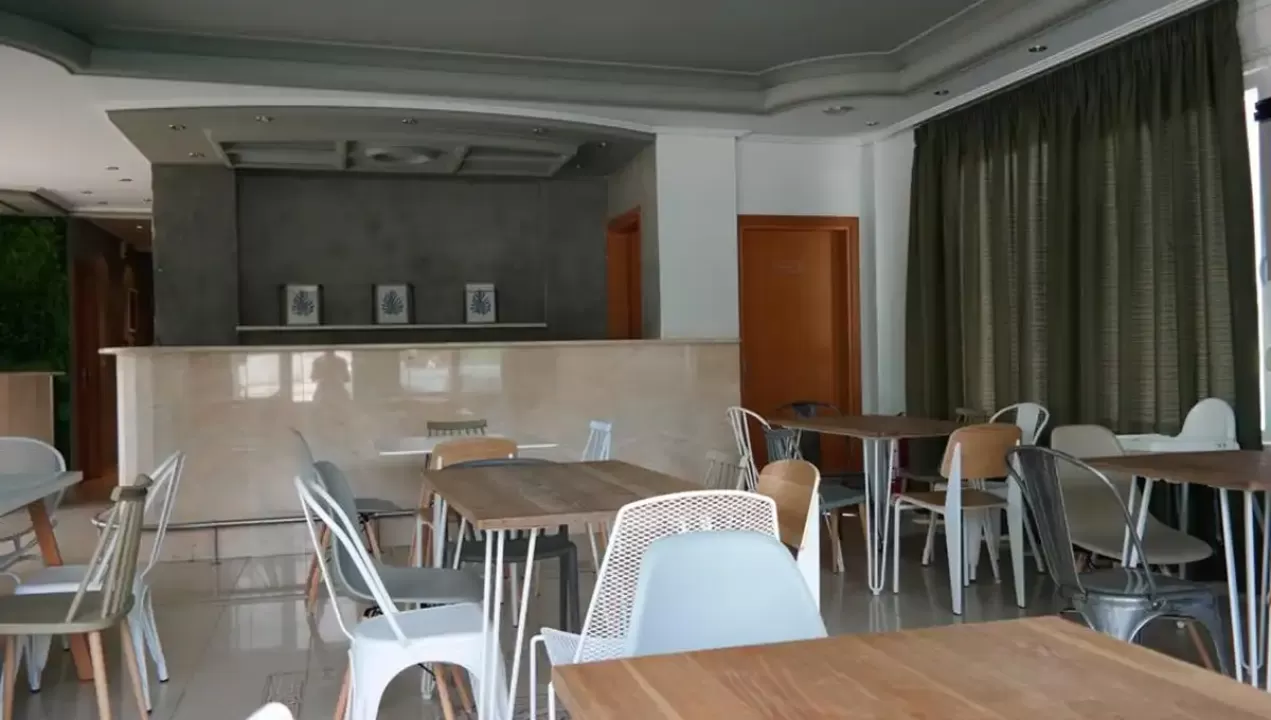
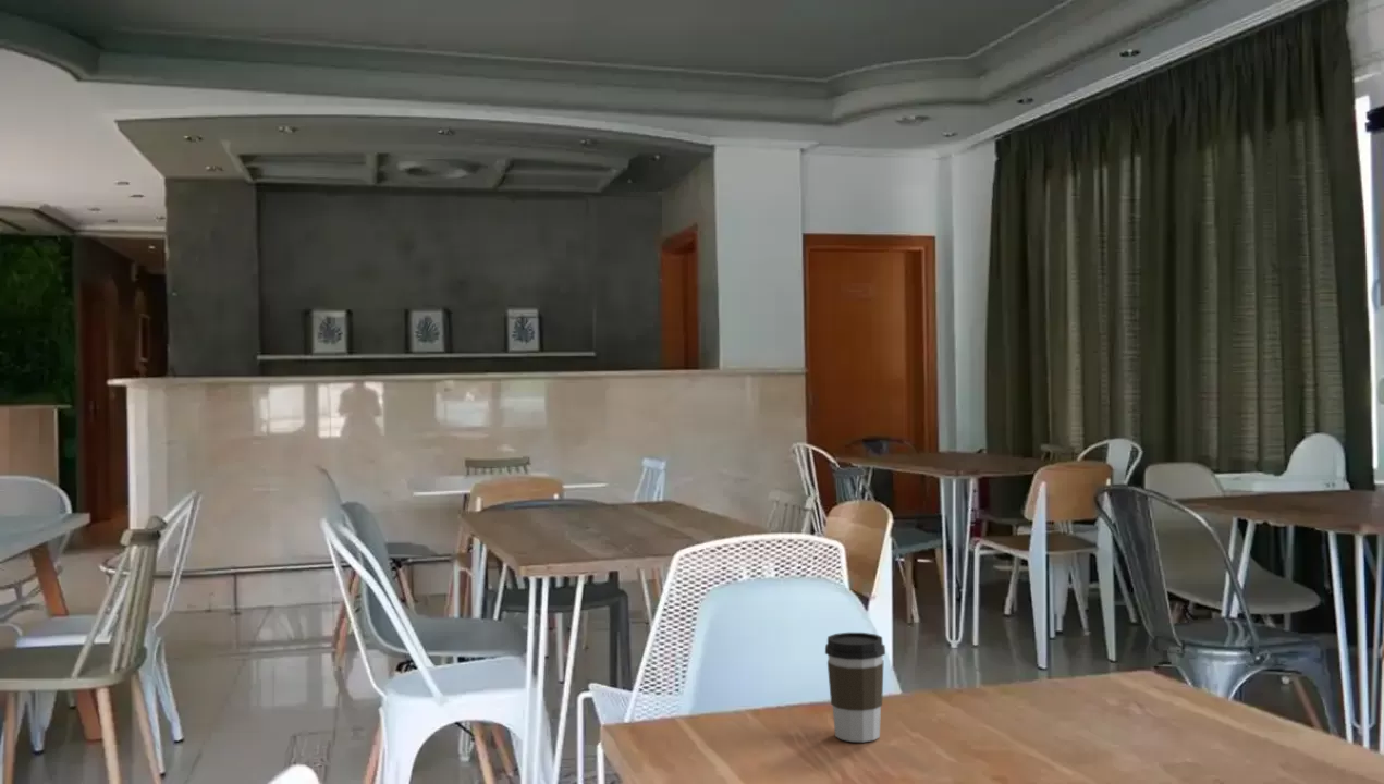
+ coffee cup [824,632,886,743]
